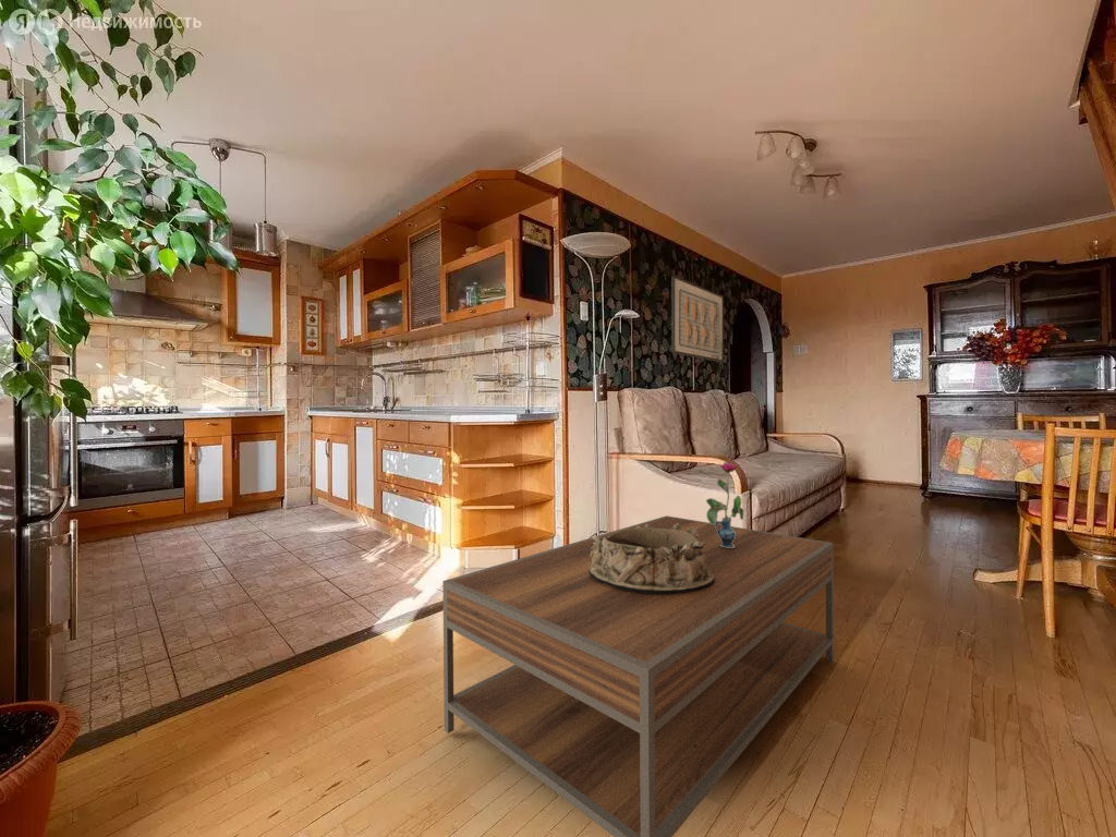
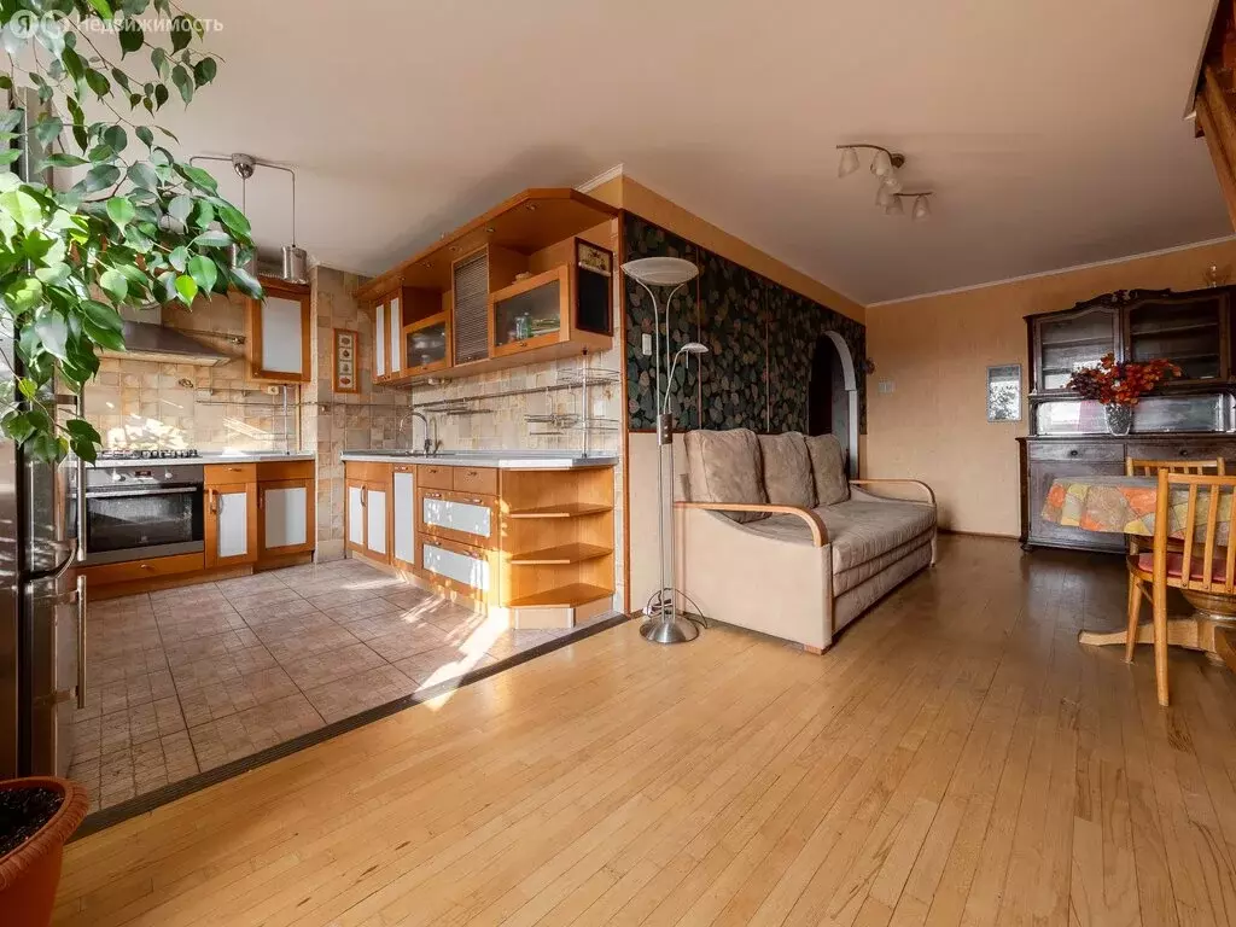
- vase [705,461,744,548]
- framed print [670,275,725,363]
- coffee table [441,514,835,837]
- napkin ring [590,523,715,594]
